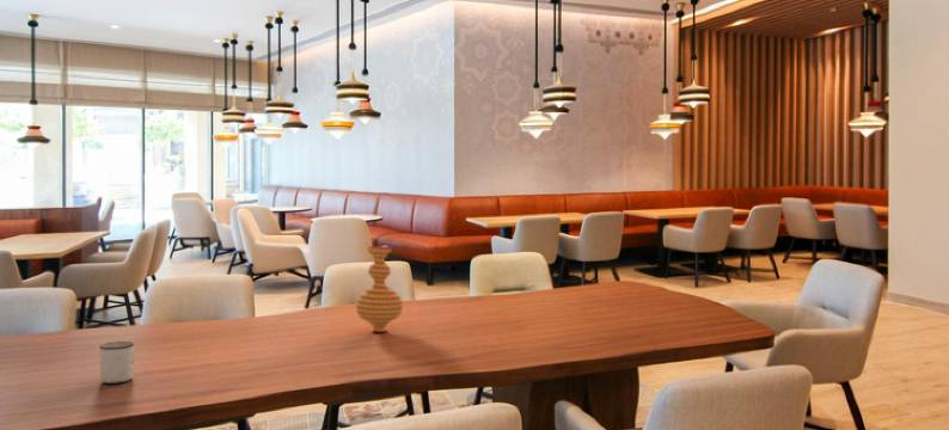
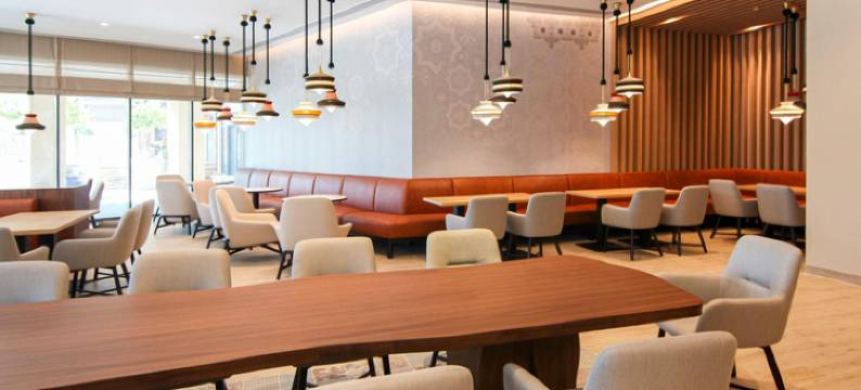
- vase [355,245,404,333]
- mug [98,340,135,385]
